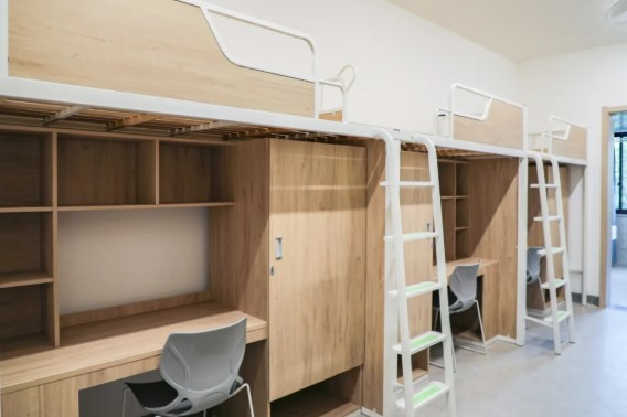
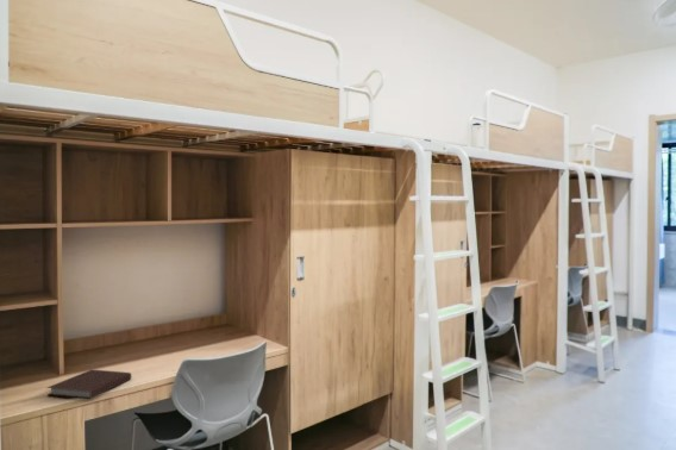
+ notebook [46,368,132,400]
